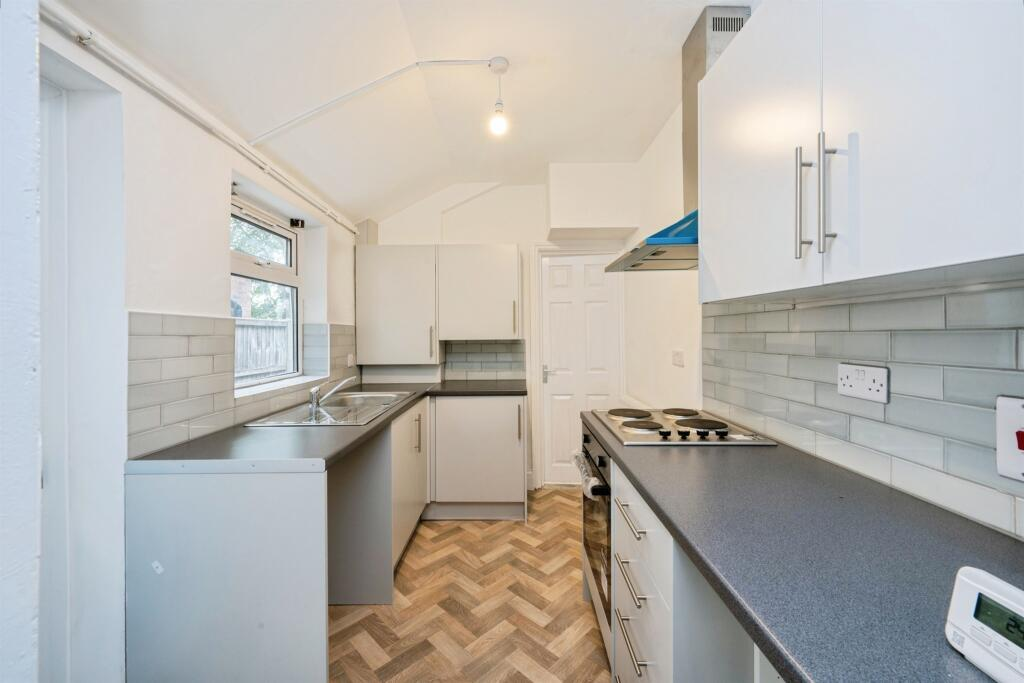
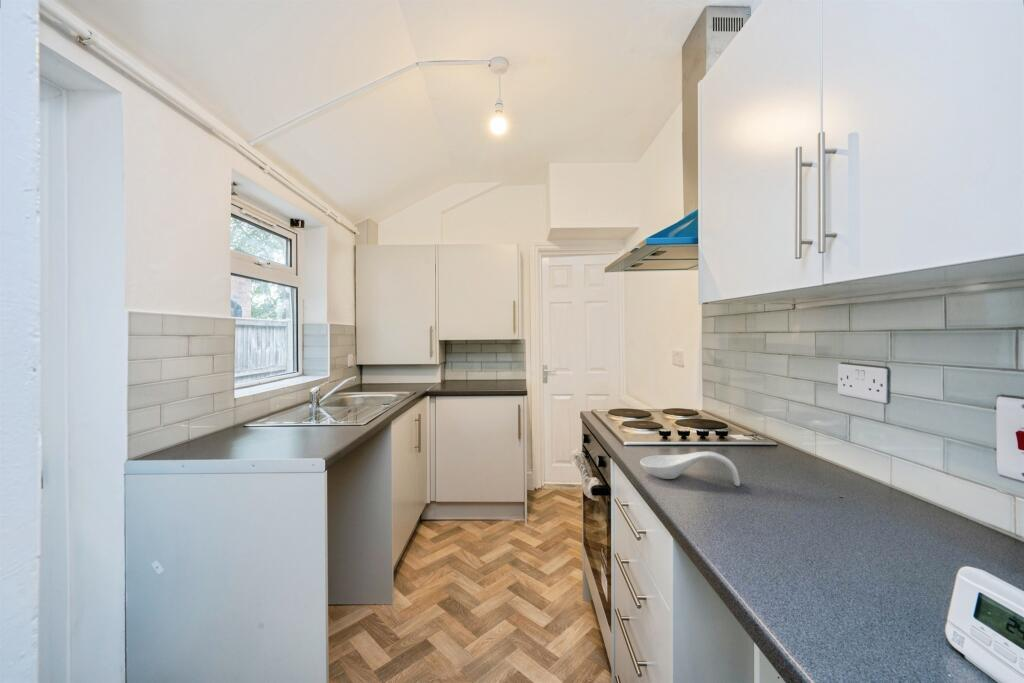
+ spoon rest [639,450,741,487]
